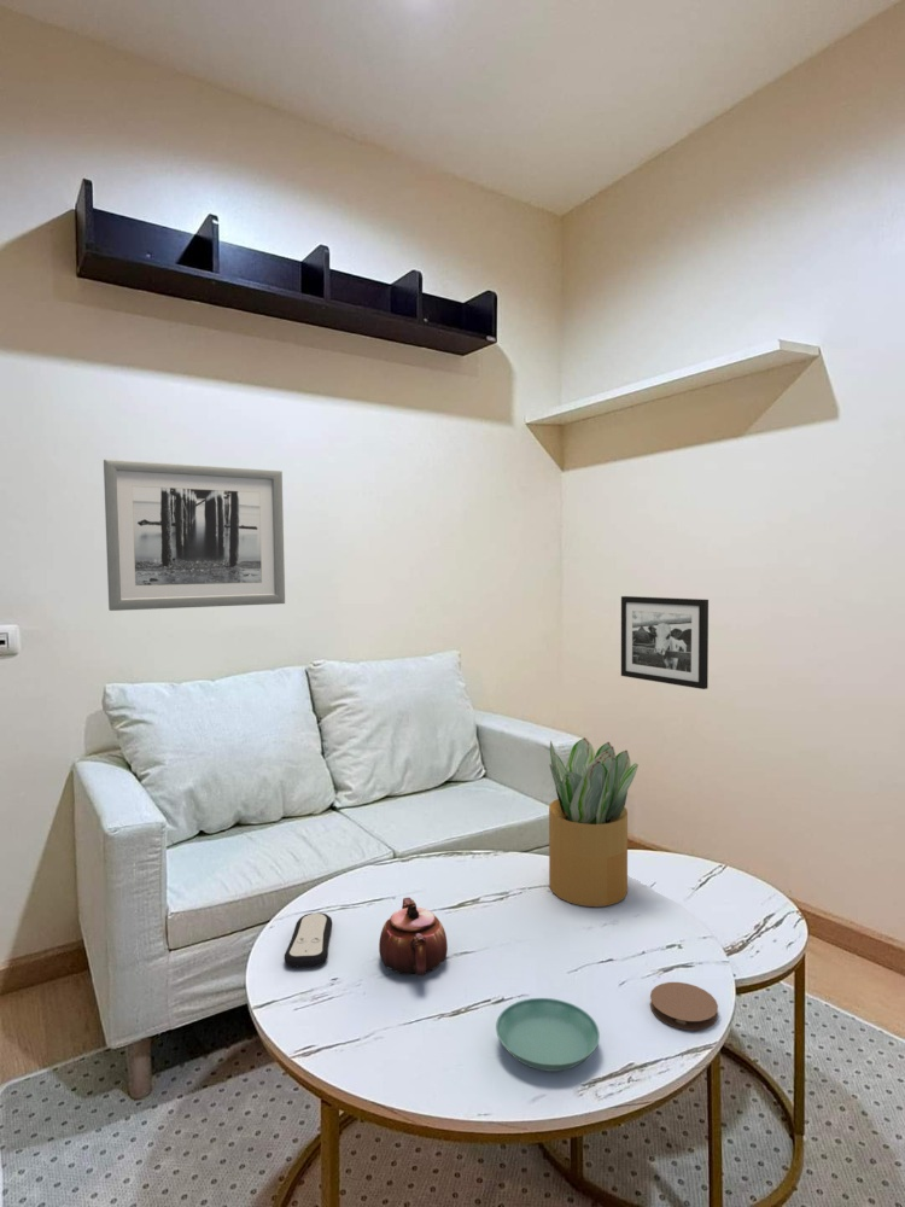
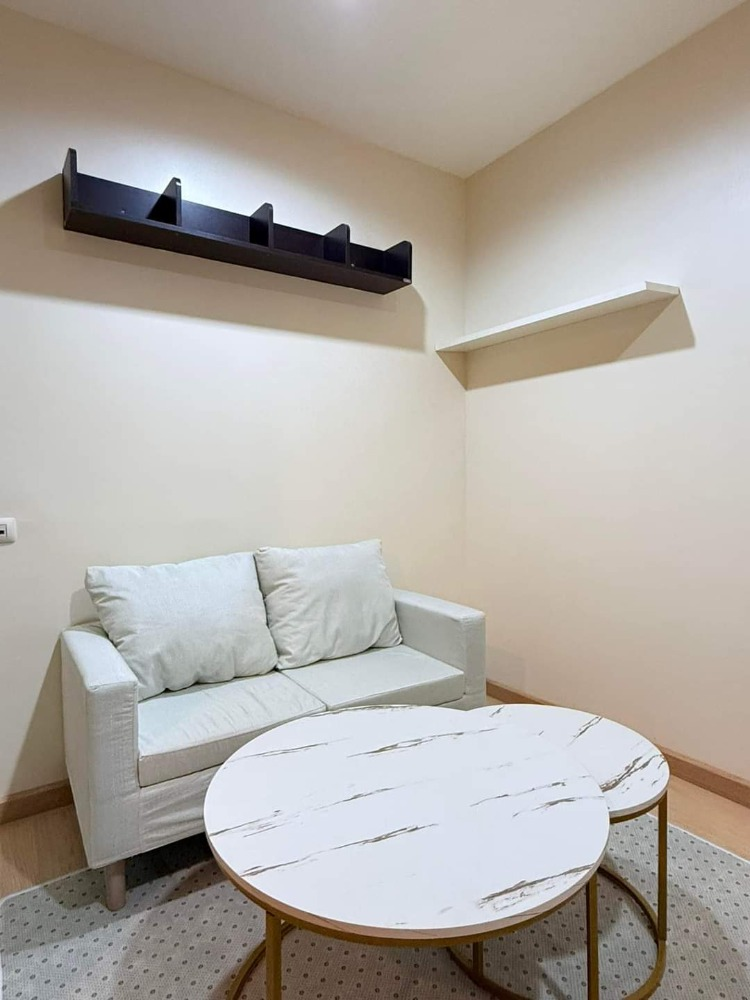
- wall art [103,459,286,612]
- remote control [282,911,333,969]
- teapot [378,897,449,976]
- saucer [495,997,601,1073]
- picture frame [620,595,710,690]
- potted plant [548,736,640,908]
- coaster [649,981,719,1031]
